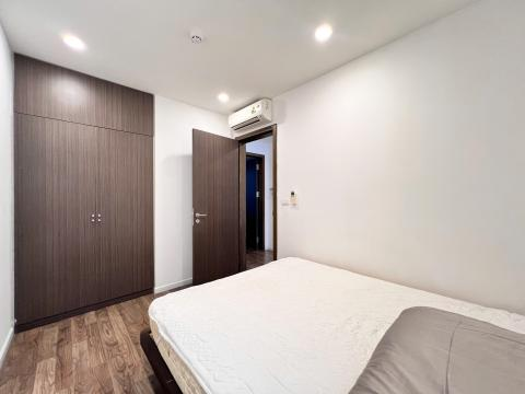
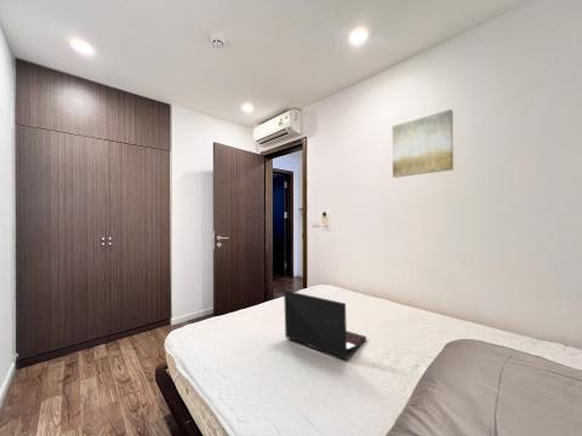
+ laptop [283,289,367,361]
+ wall art [392,108,455,179]
